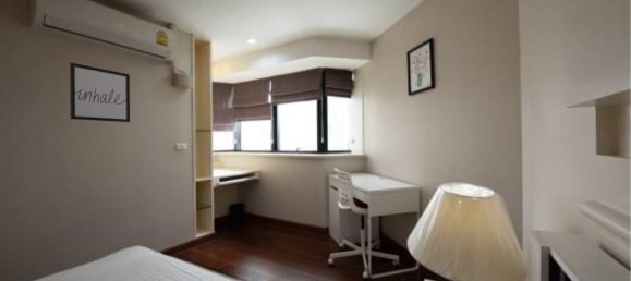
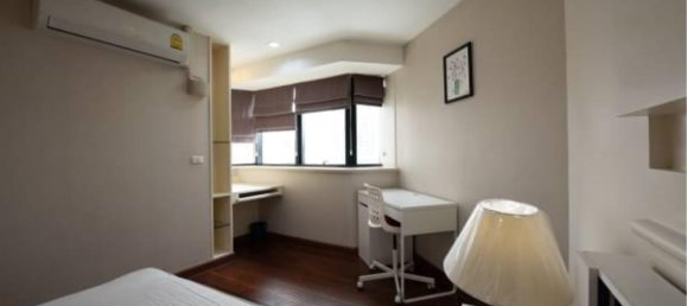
- wall art [69,62,131,123]
